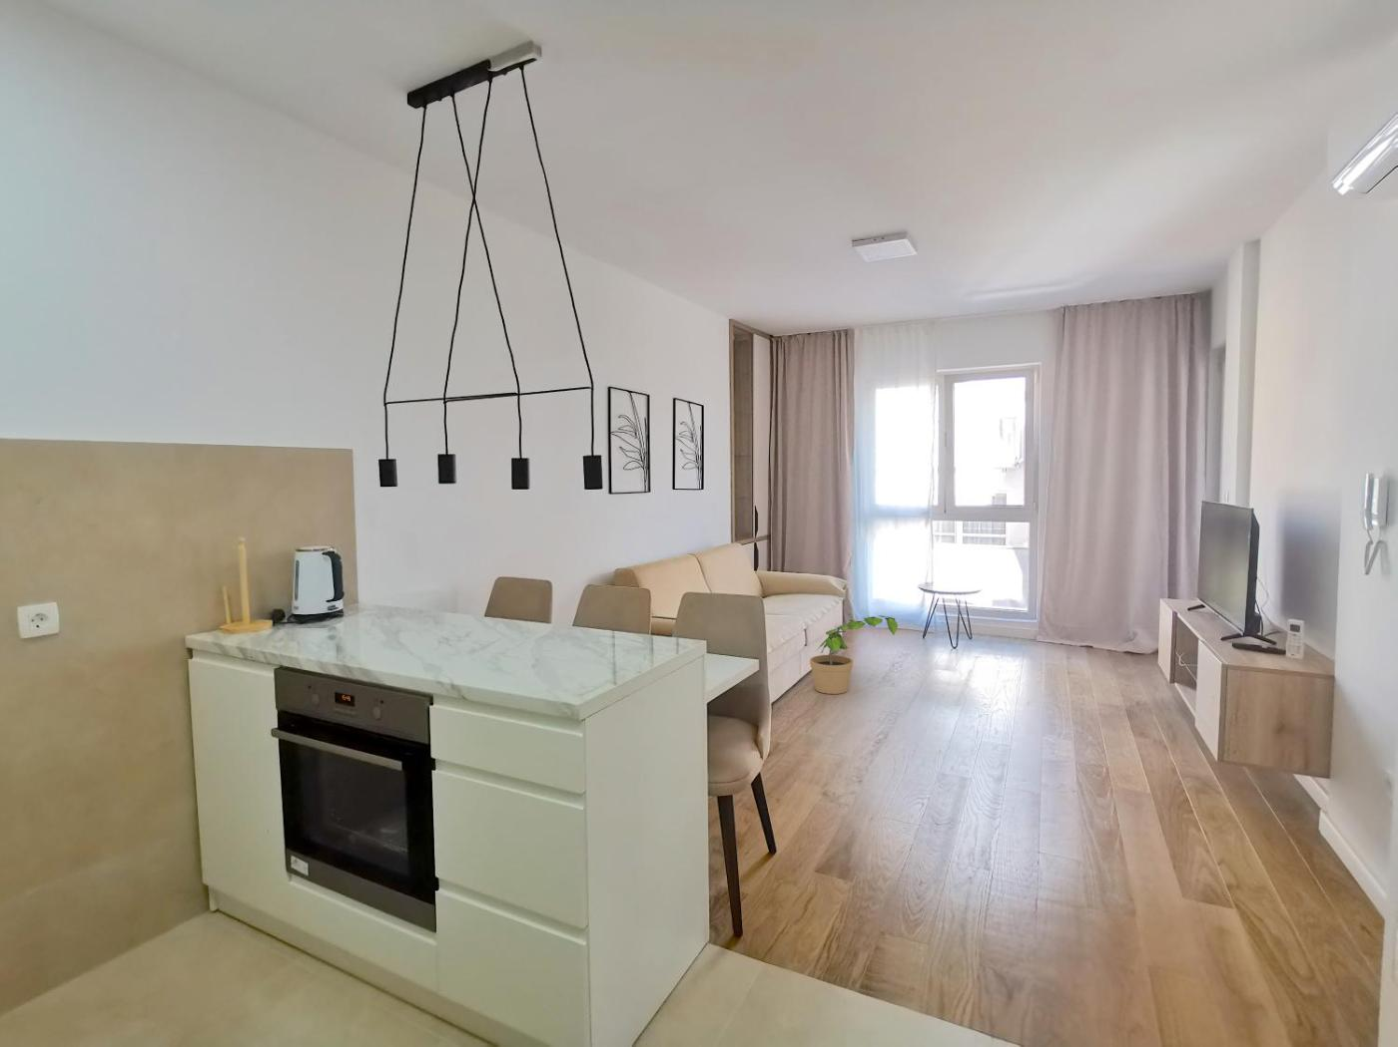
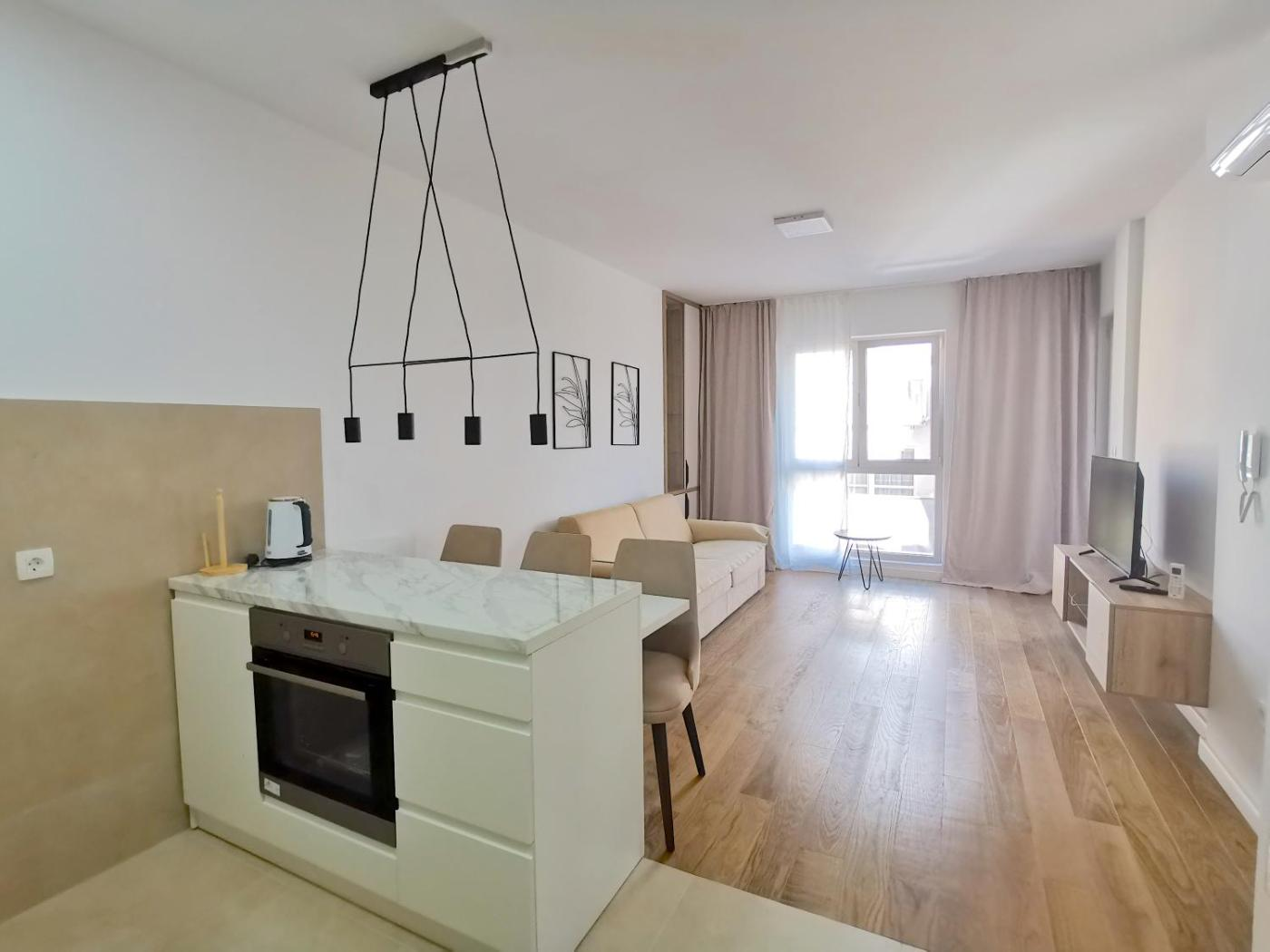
- potted plant [809,615,898,695]
